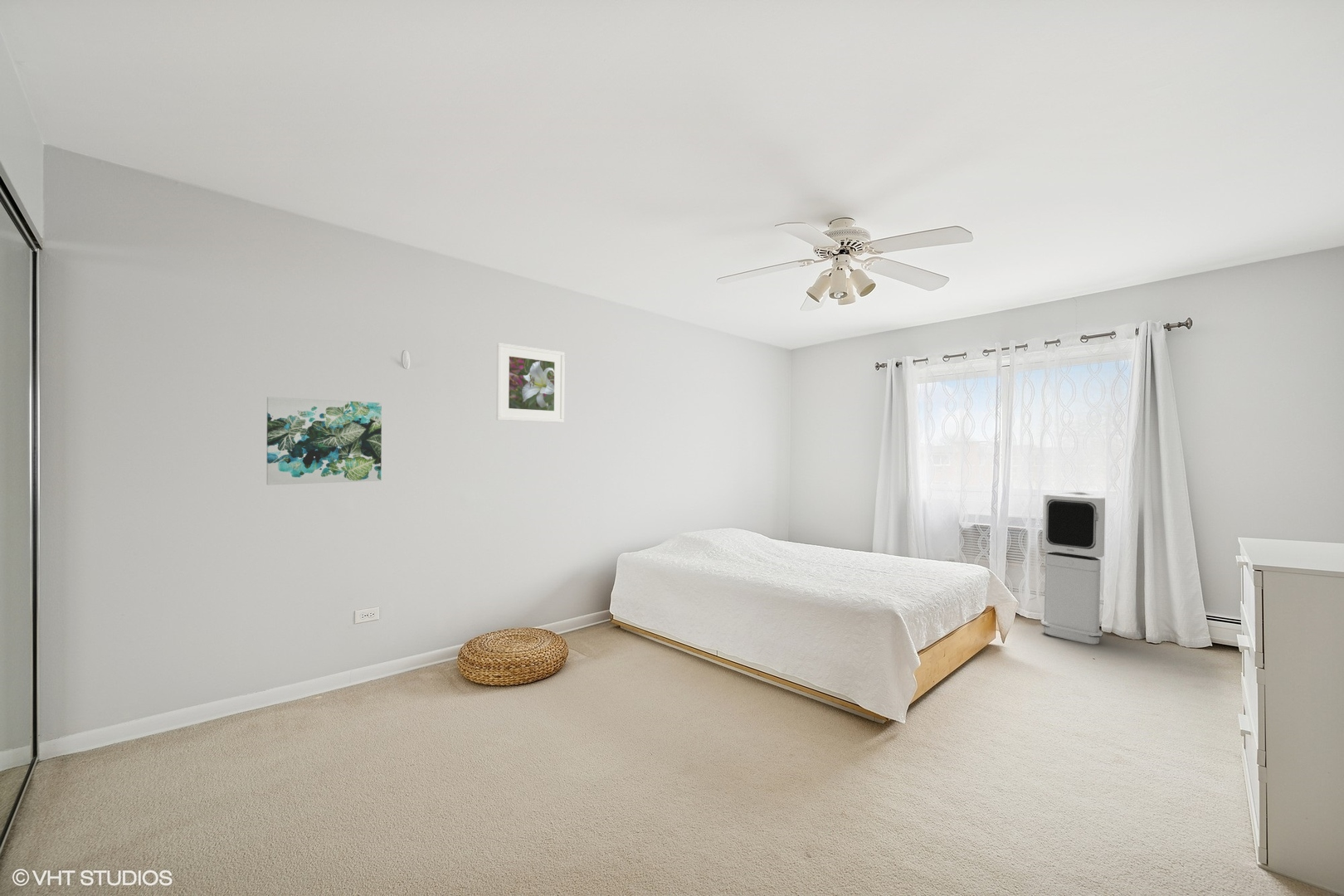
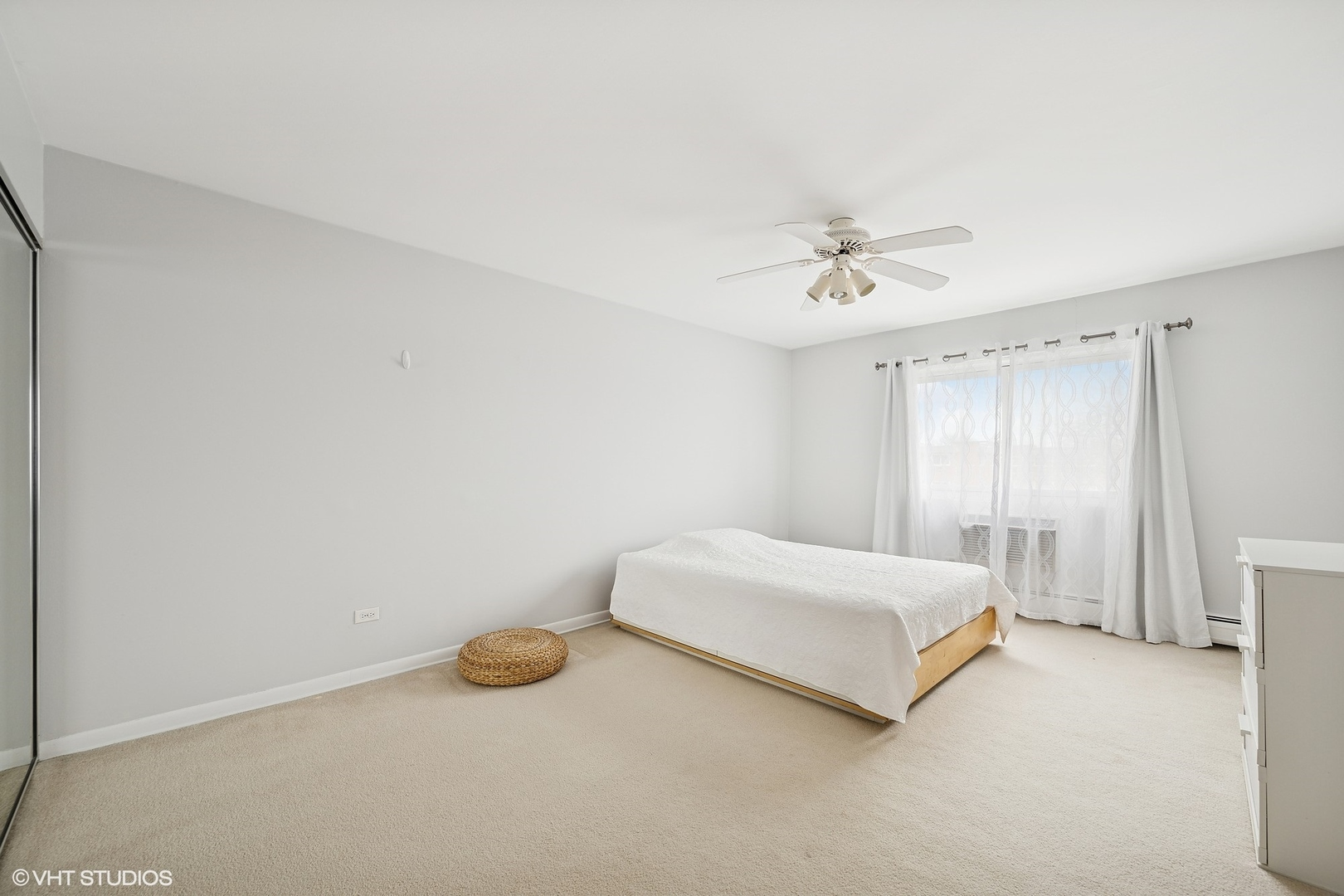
- wall art [266,396,382,486]
- air purifier [1040,491,1106,645]
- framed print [495,342,566,423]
